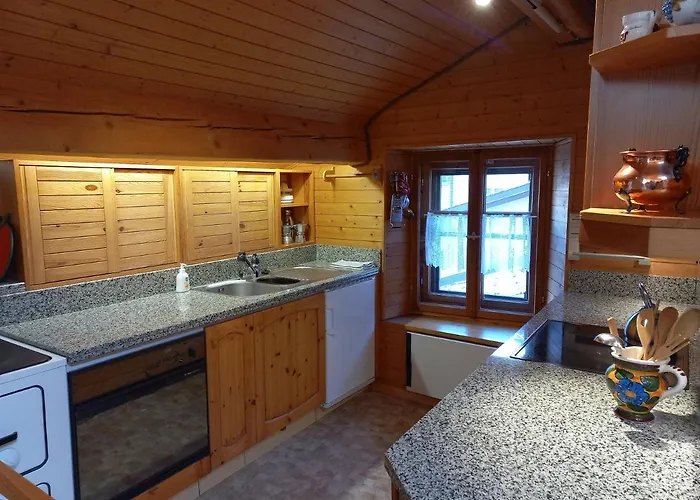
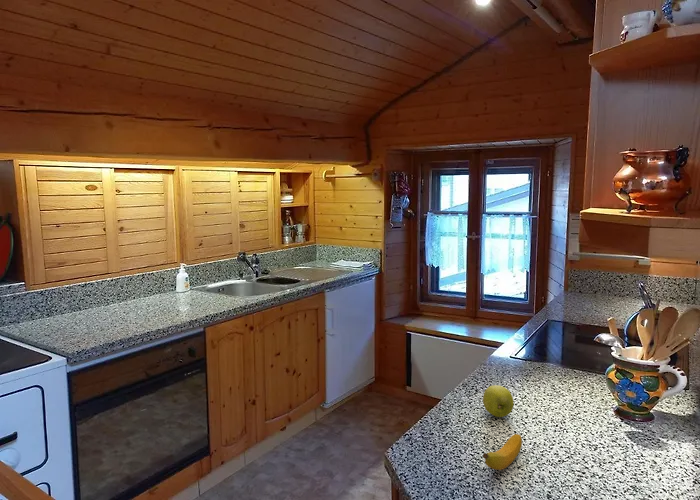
+ apple [482,384,515,418]
+ banana [482,433,523,471]
